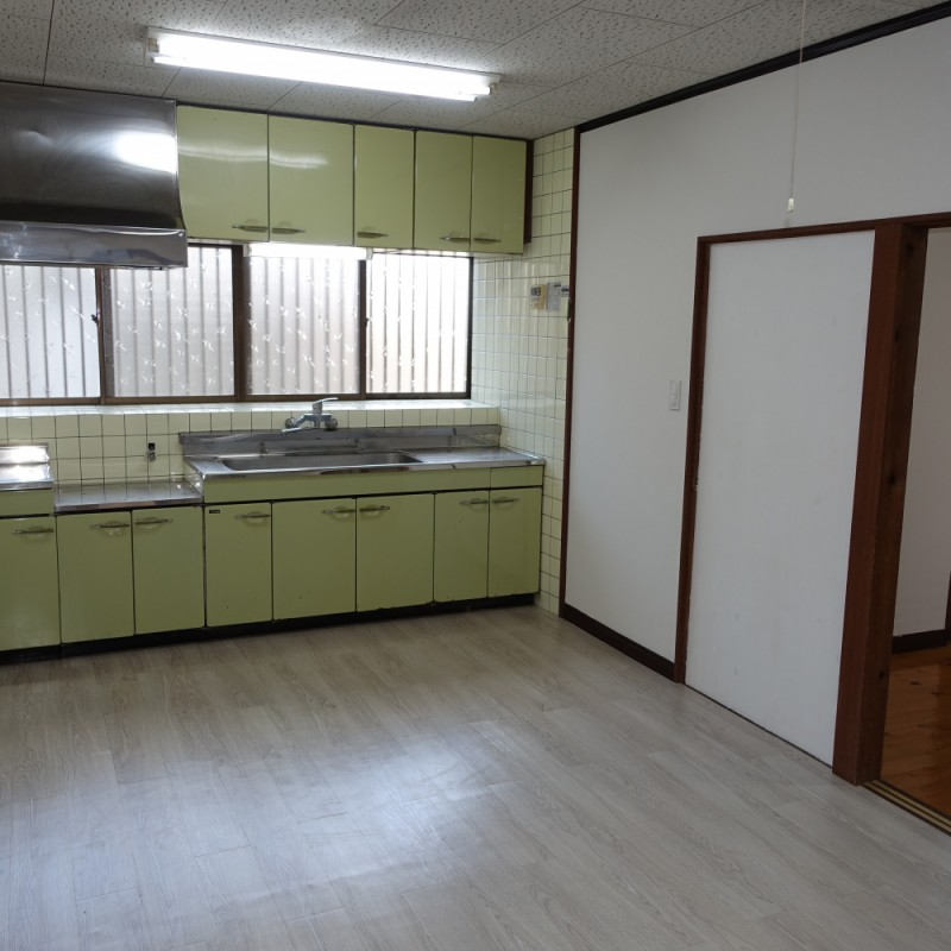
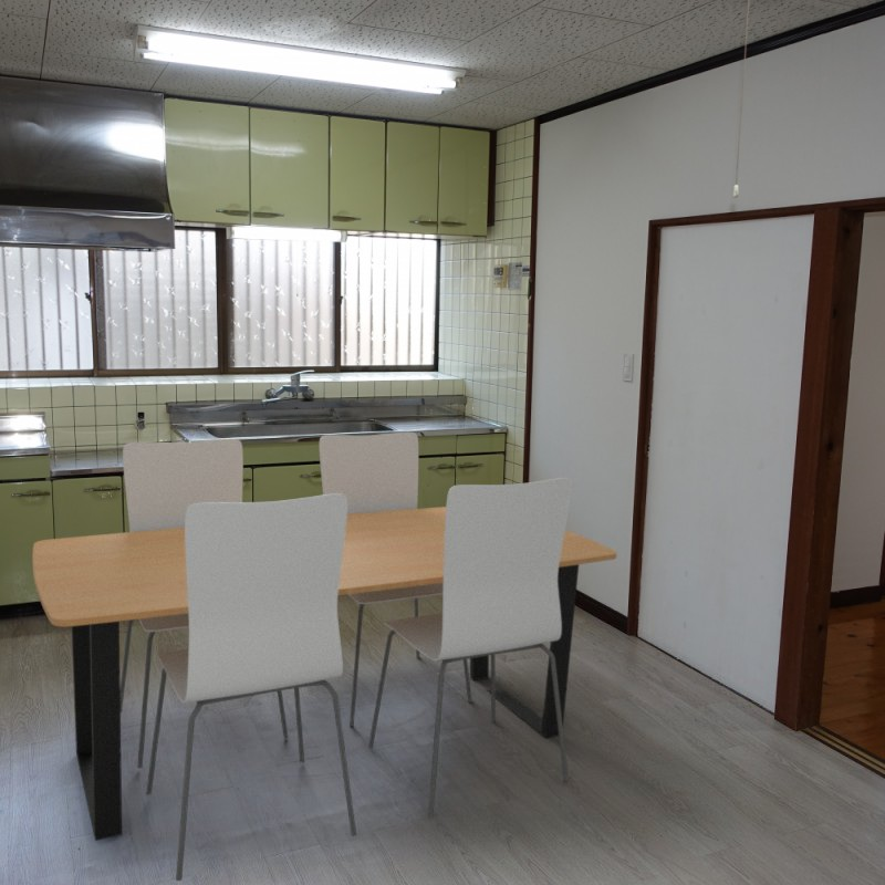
+ dining table [32,431,618,882]
